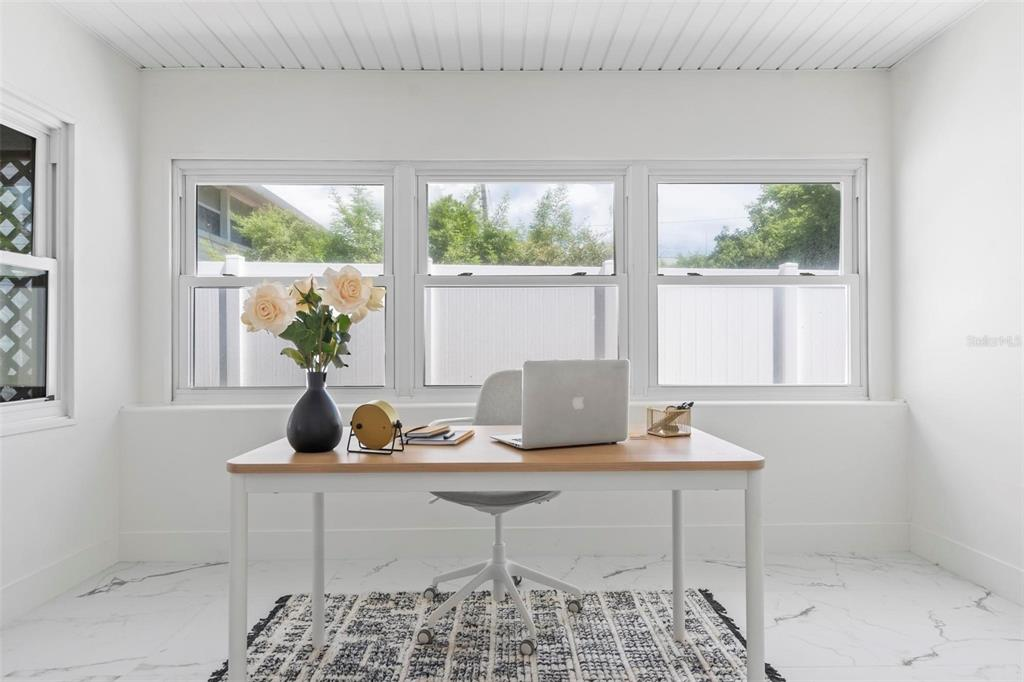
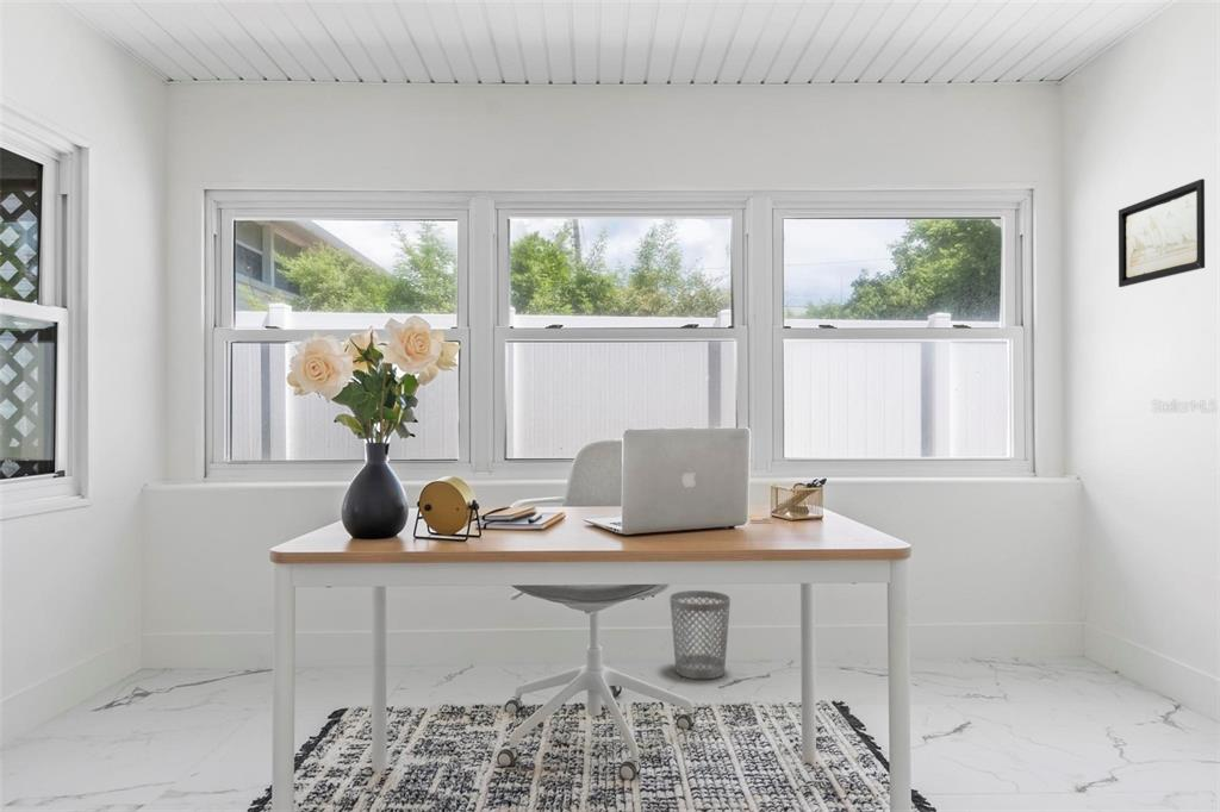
+ wall art [1118,177,1206,288]
+ wastebasket [668,589,732,680]
